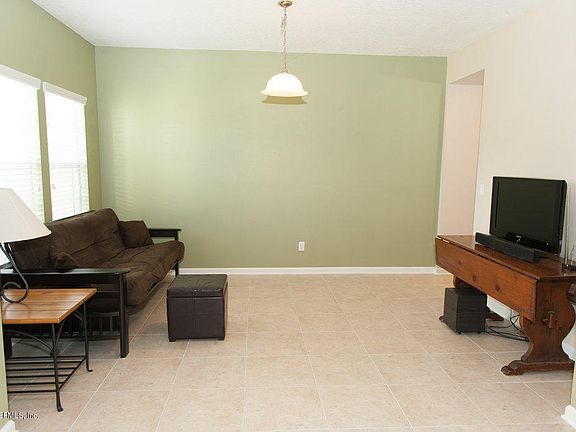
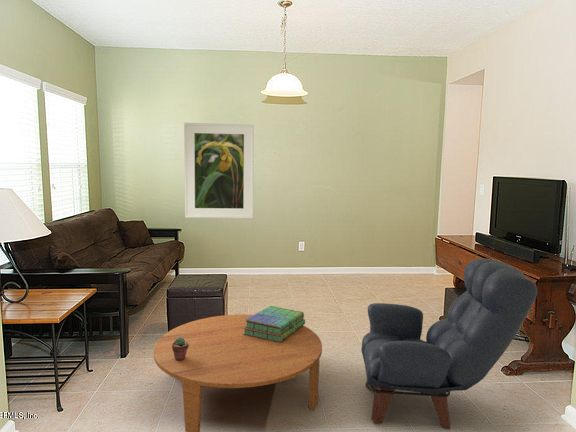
+ armchair [360,258,538,430]
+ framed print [183,122,255,219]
+ potted succulent [172,337,189,361]
+ stack of books [243,305,306,342]
+ coffee table [153,313,323,432]
